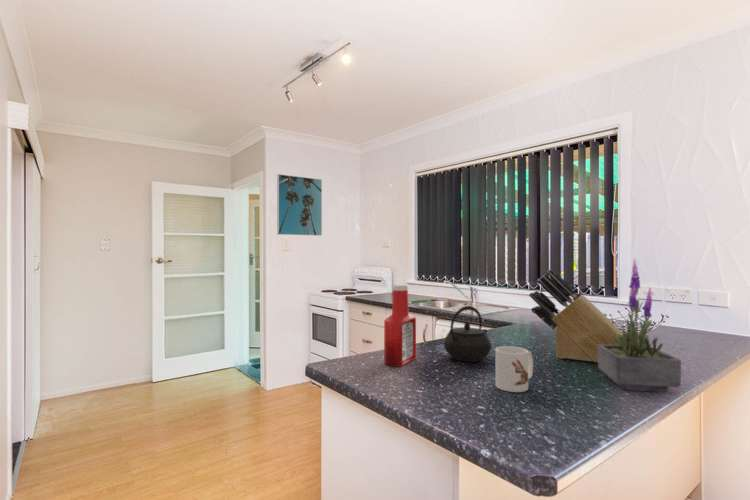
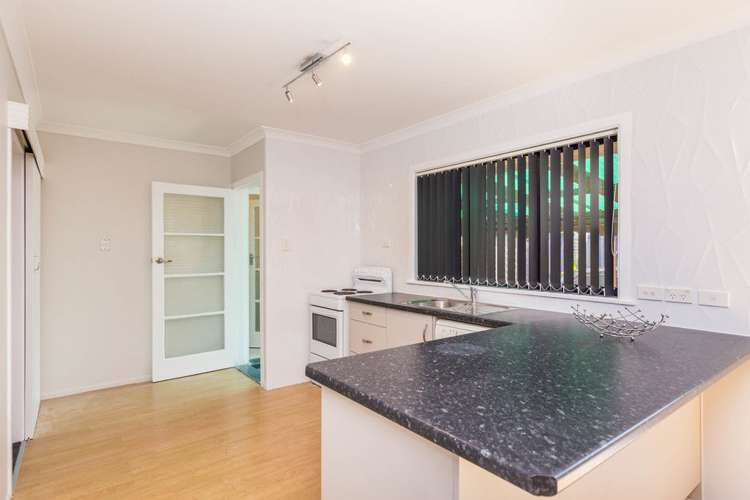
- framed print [276,173,323,237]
- mug [494,345,534,393]
- kettle [443,305,492,363]
- potted plant [597,258,682,393]
- soap bottle [383,283,417,368]
- knife block [528,269,623,363]
